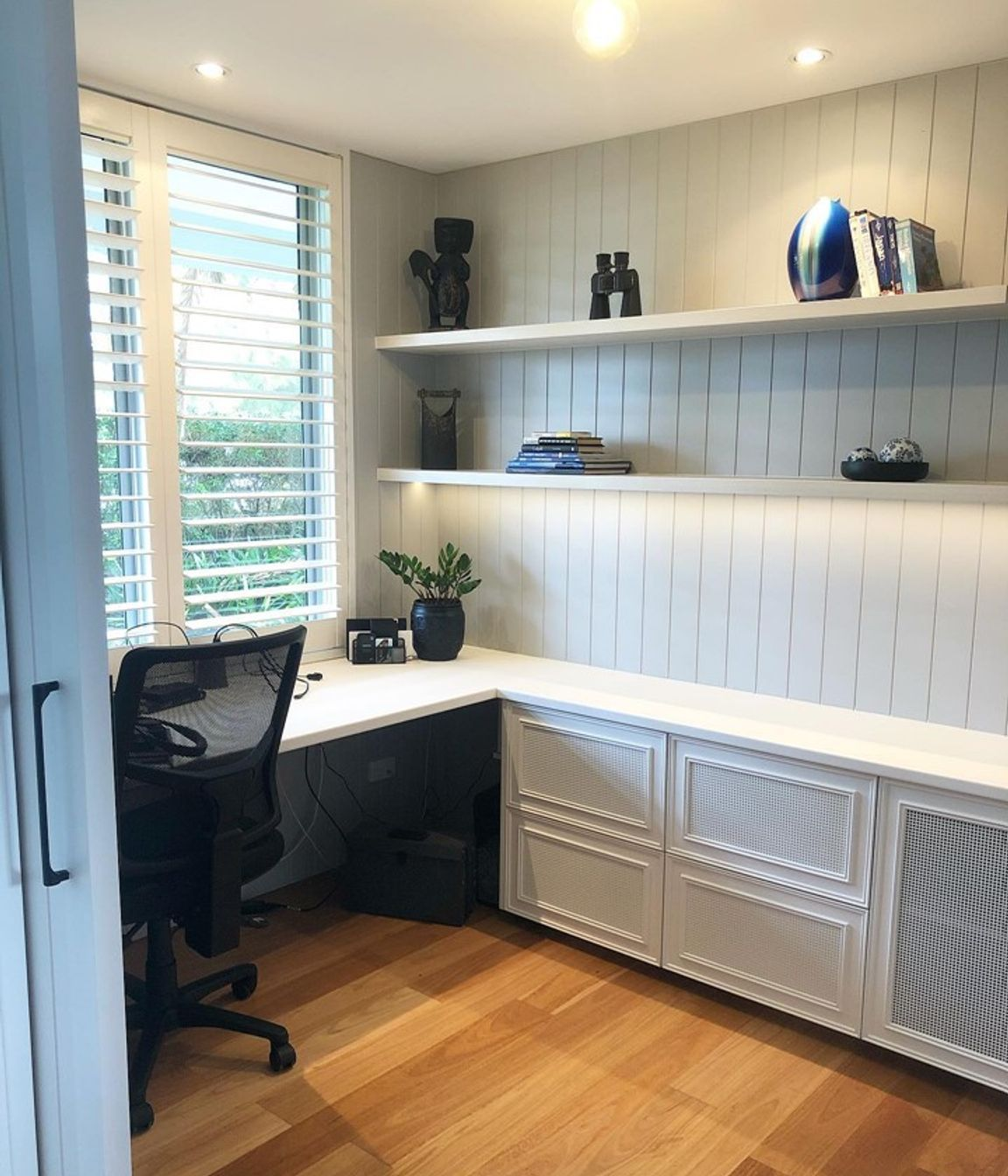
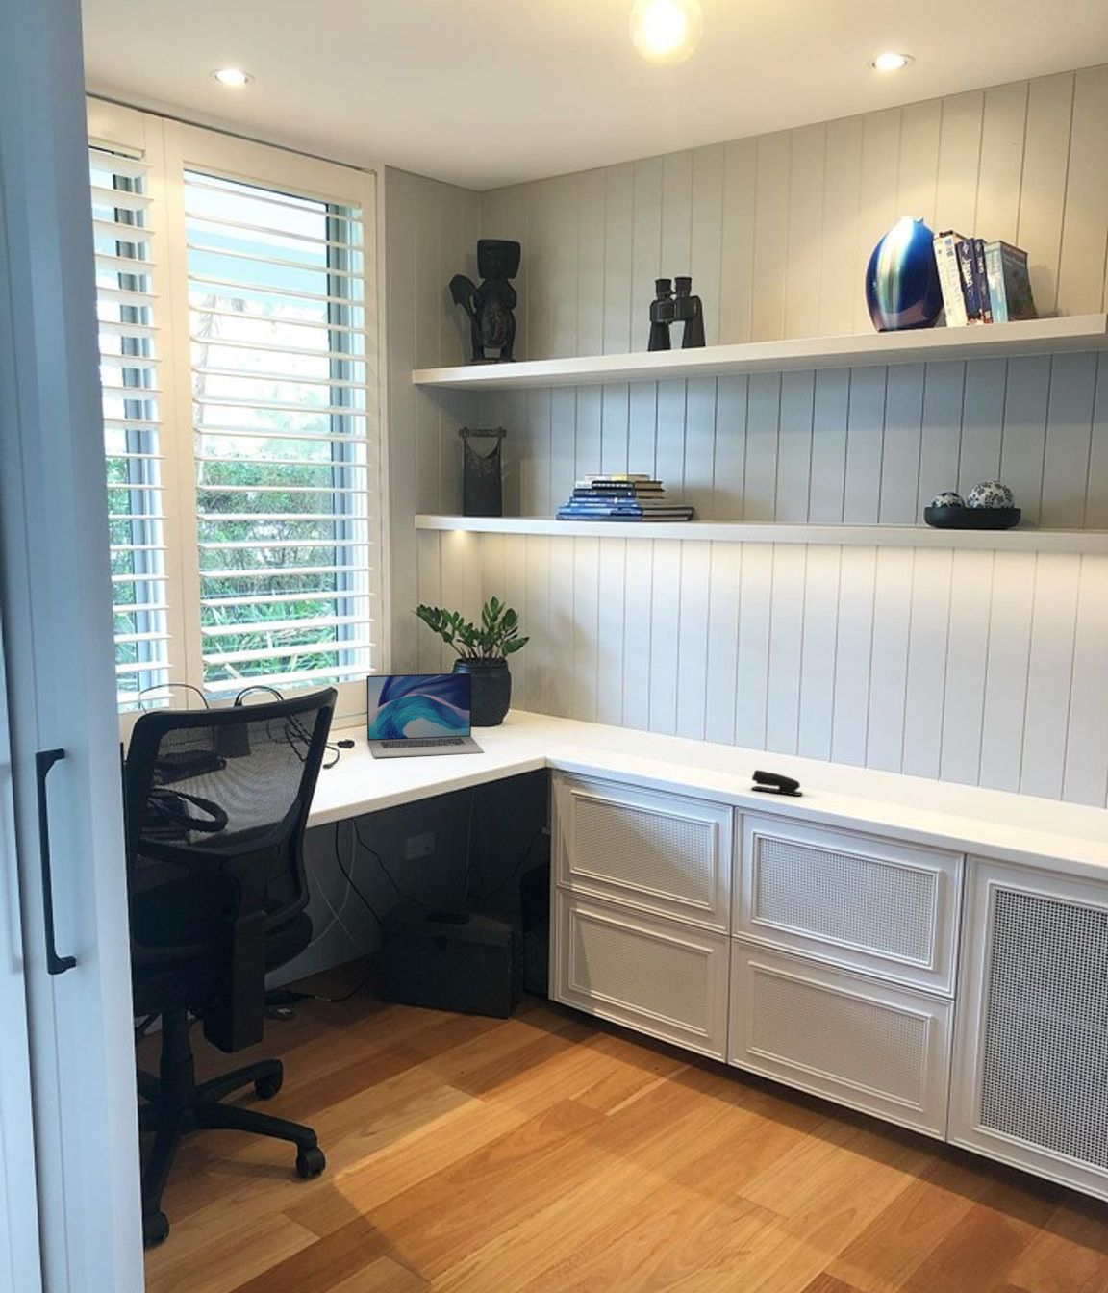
+ stapler [751,769,805,797]
+ laptop [365,672,485,759]
